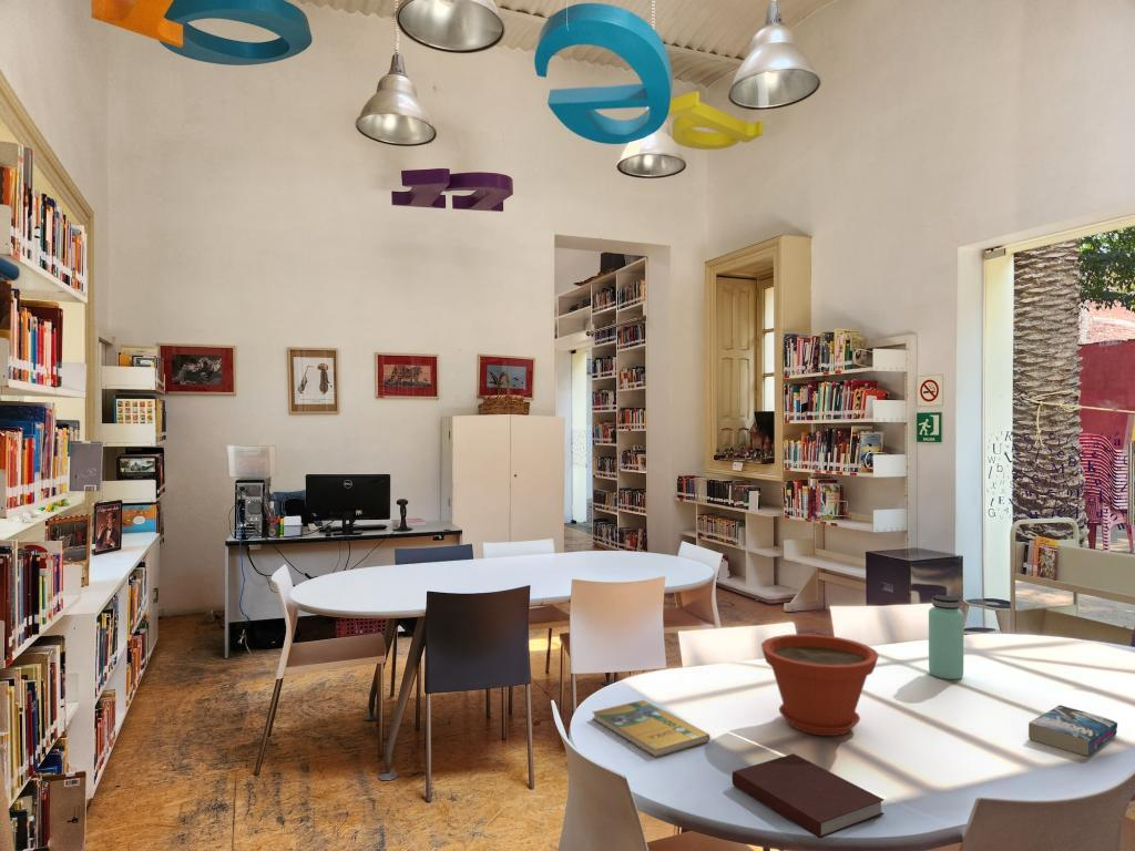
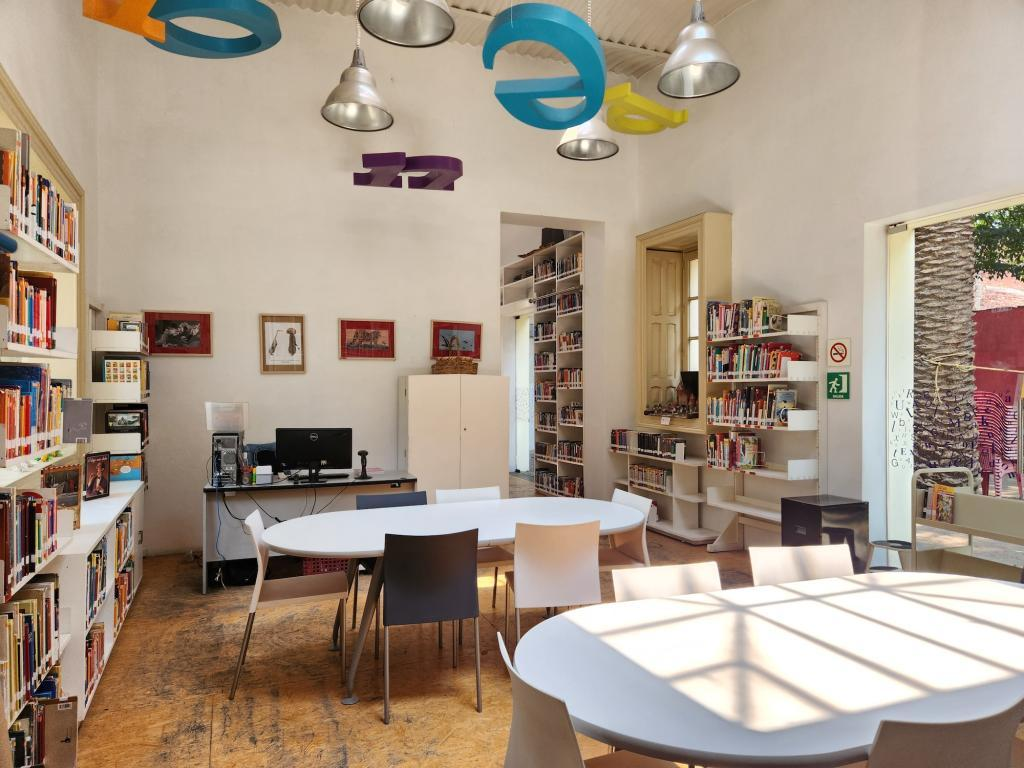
- notebook [732,752,886,840]
- plant pot [760,633,880,737]
- booklet [591,699,712,758]
- bottle [928,594,964,680]
- book [1027,705,1118,757]
